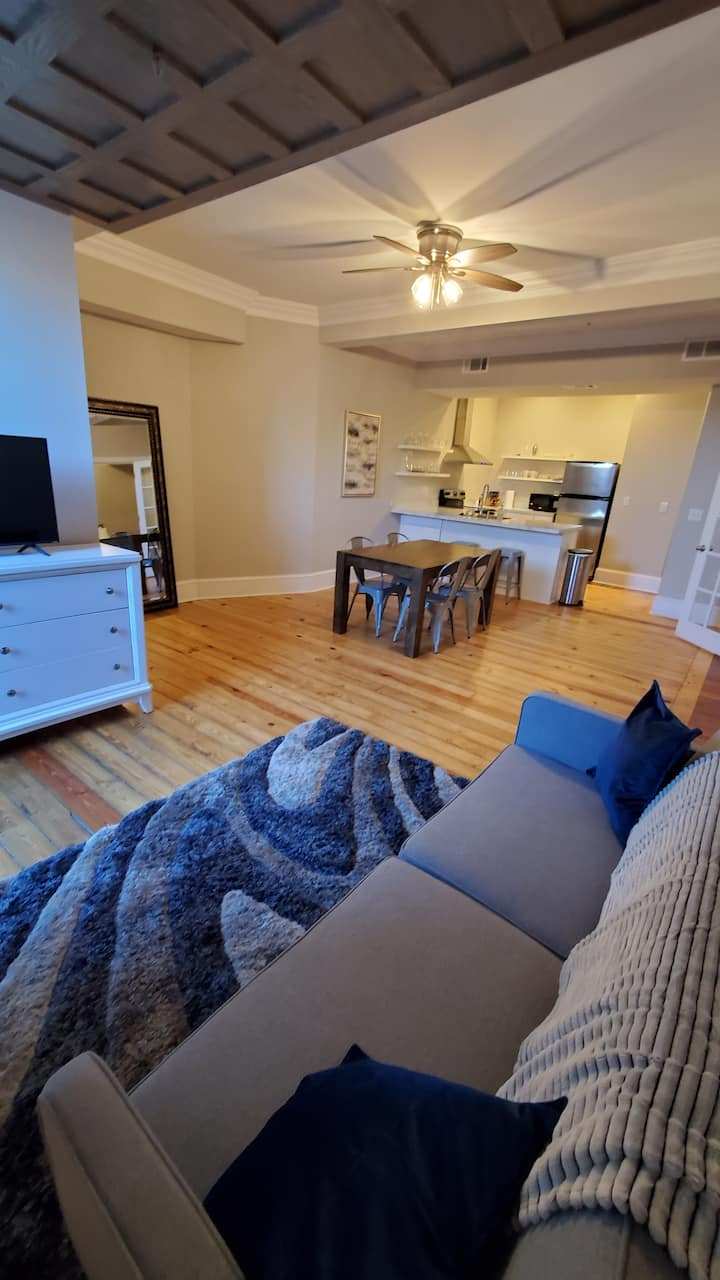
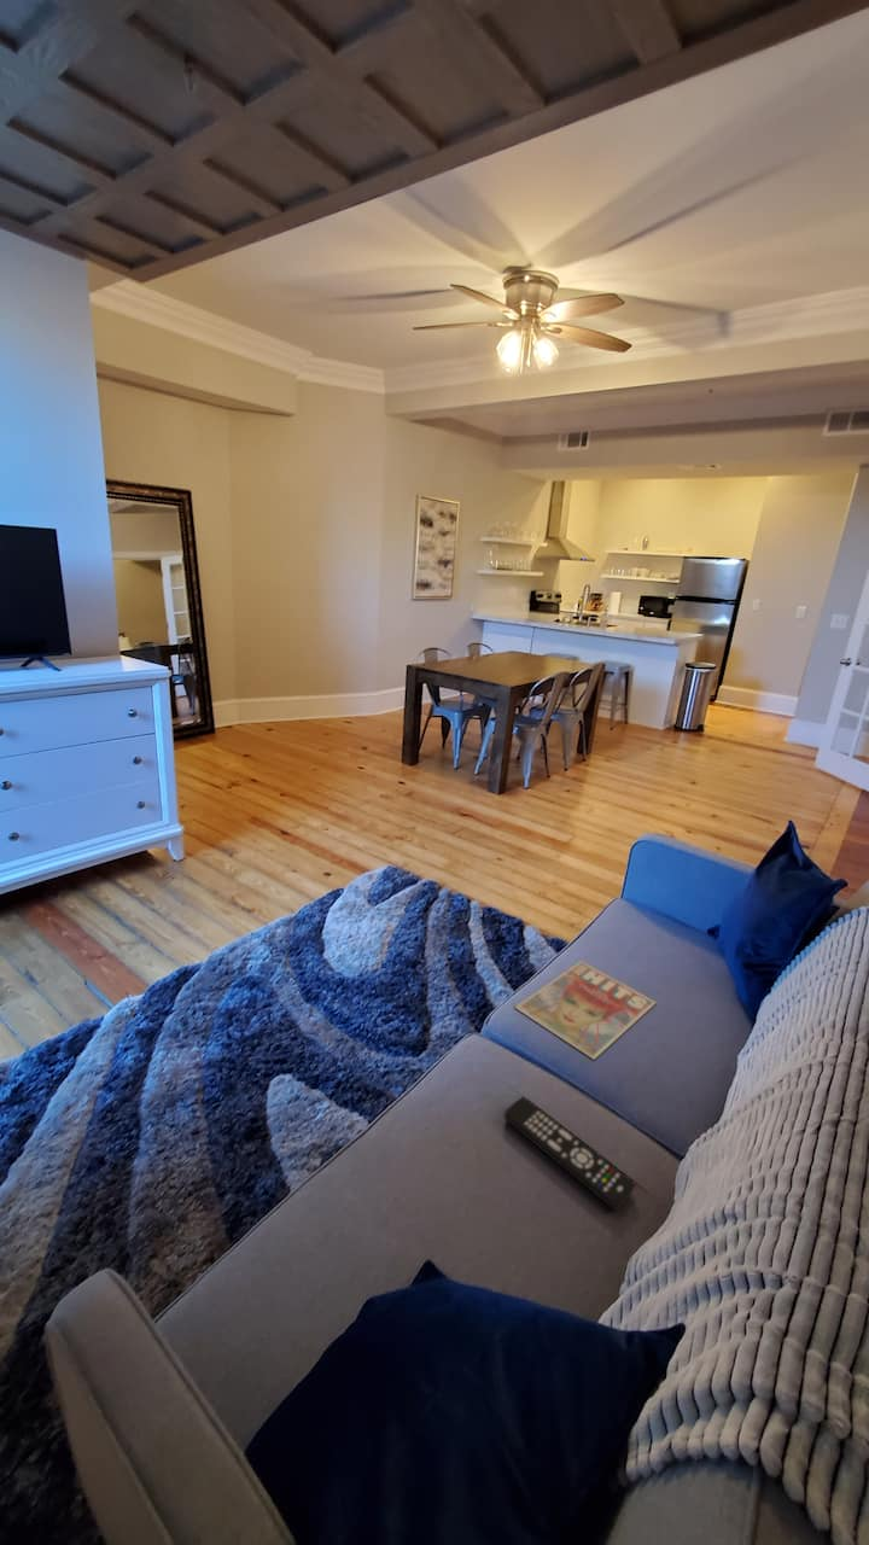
+ remote control [503,1096,636,1212]
+ magazine [513,960,658,1061]
